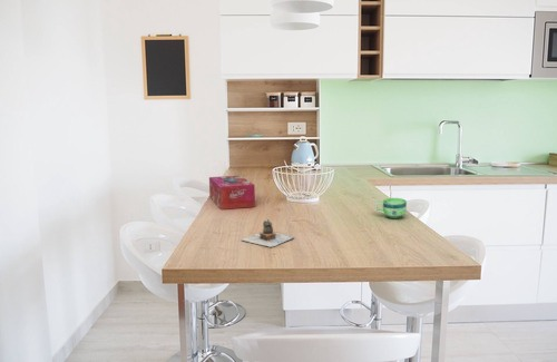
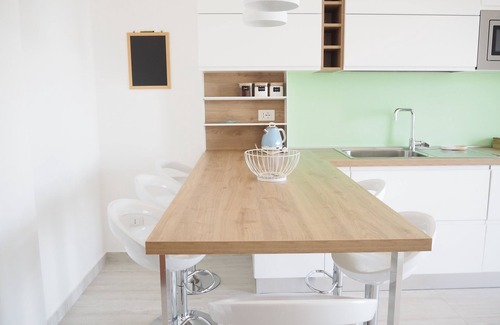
- teapot [240,218,294,247]
- tissue box [208,175,256,211]
- cup [374,197,408,219]
